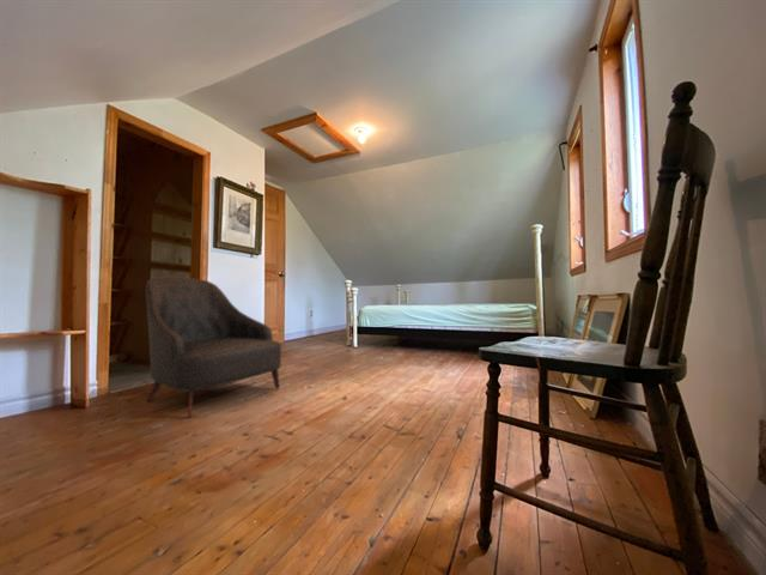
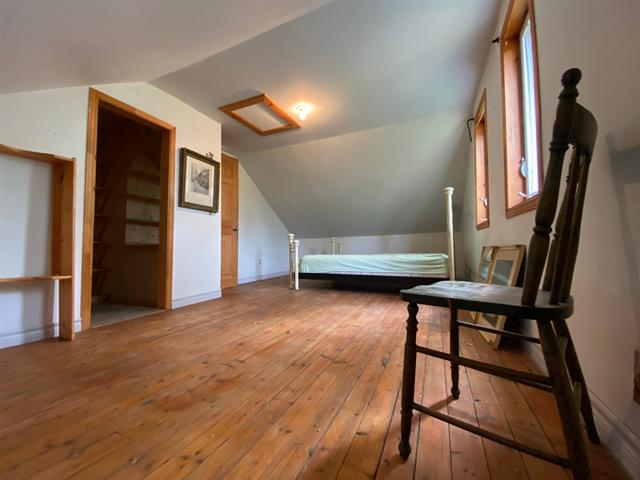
- leather [145,276,282,419]
